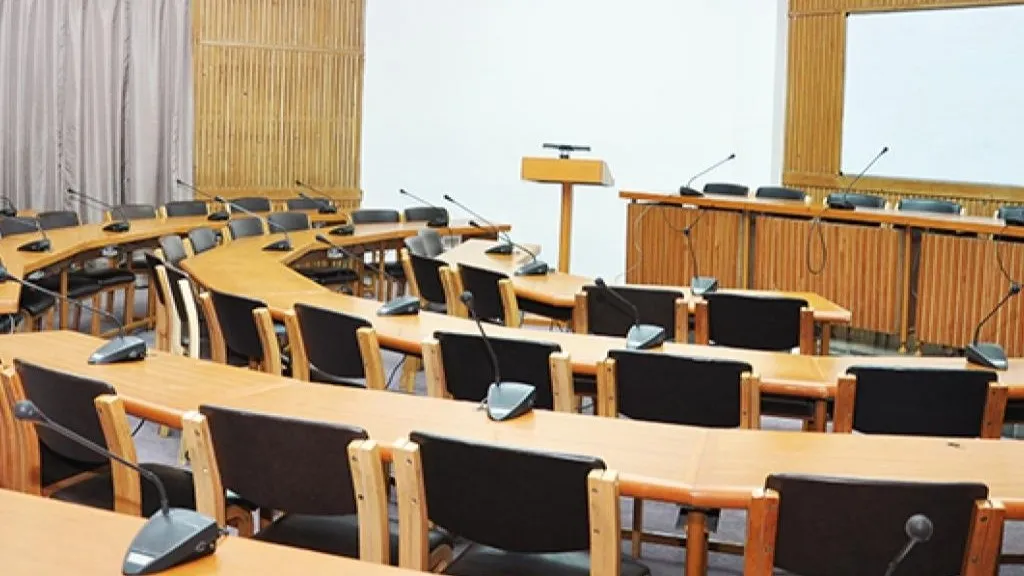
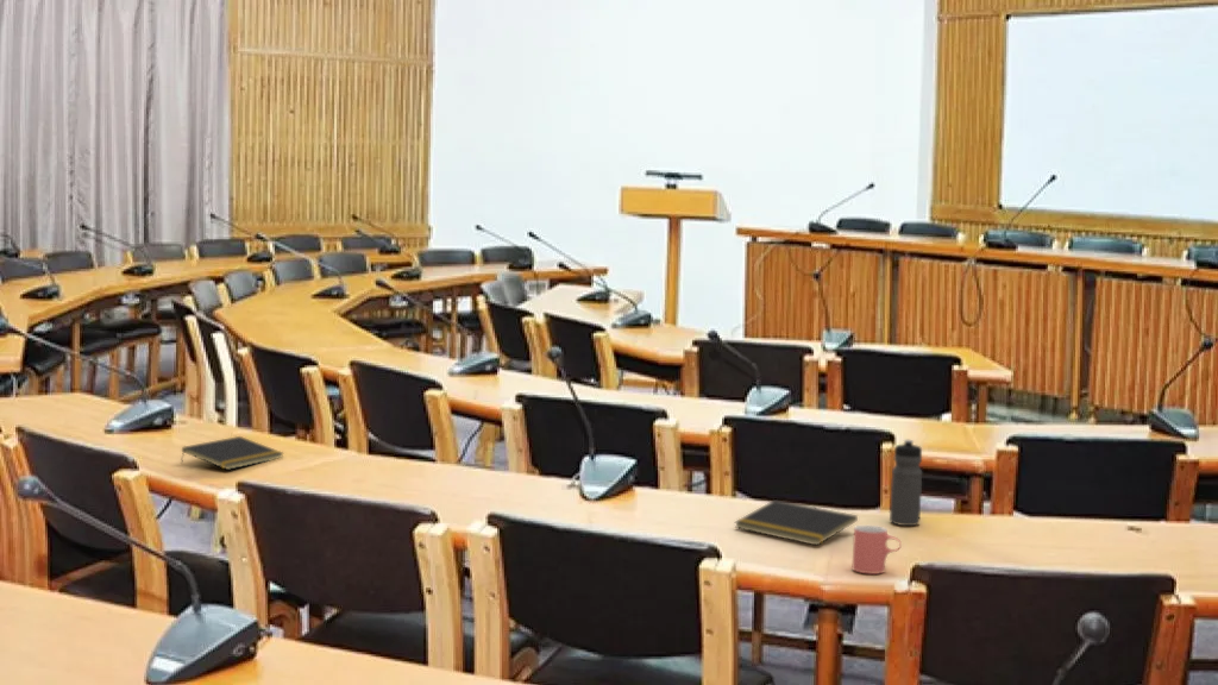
+ notepad [180,435,285,471]
+ cup [850,524,903,574]
+ notepad [734,498,859,546]
+ water bottle [889,439,923,527]
